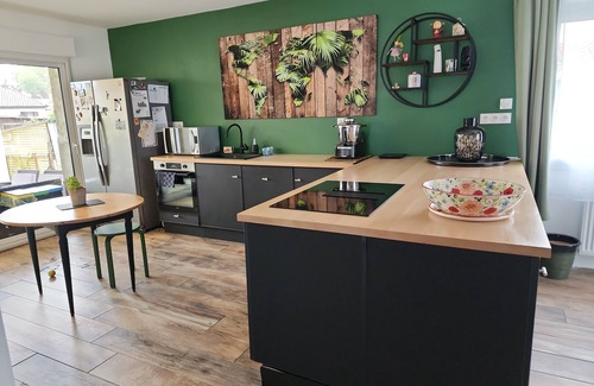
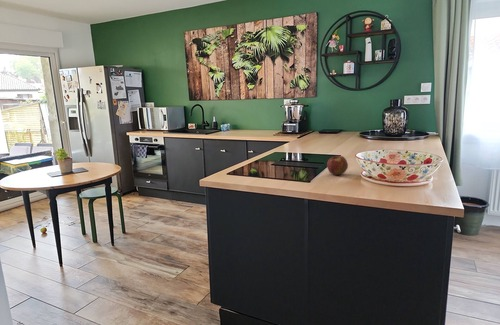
+ apple [326,154,349,176]
